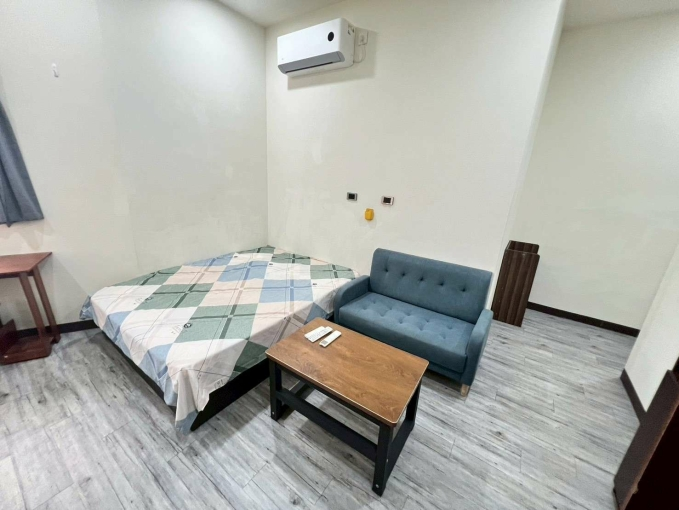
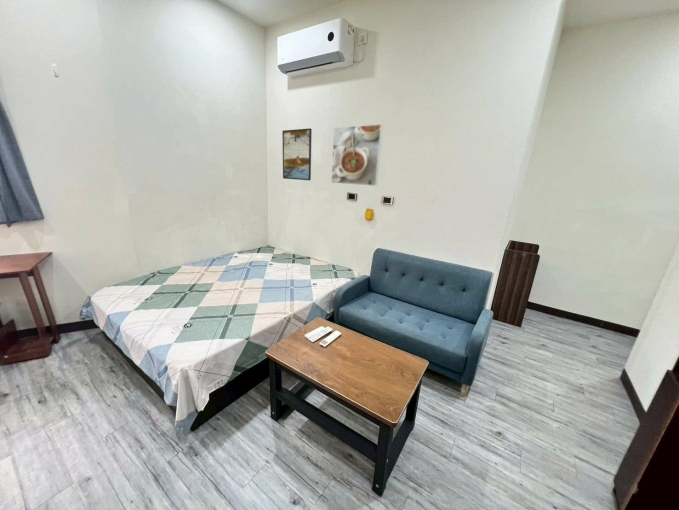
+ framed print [330,123,384,187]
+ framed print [281,127,313,181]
